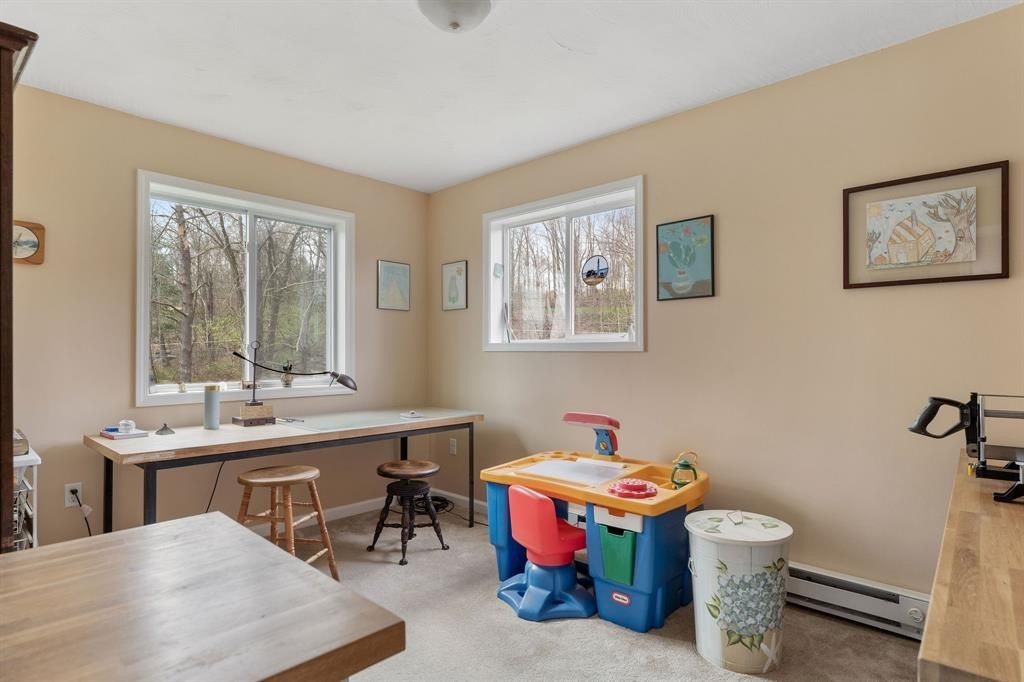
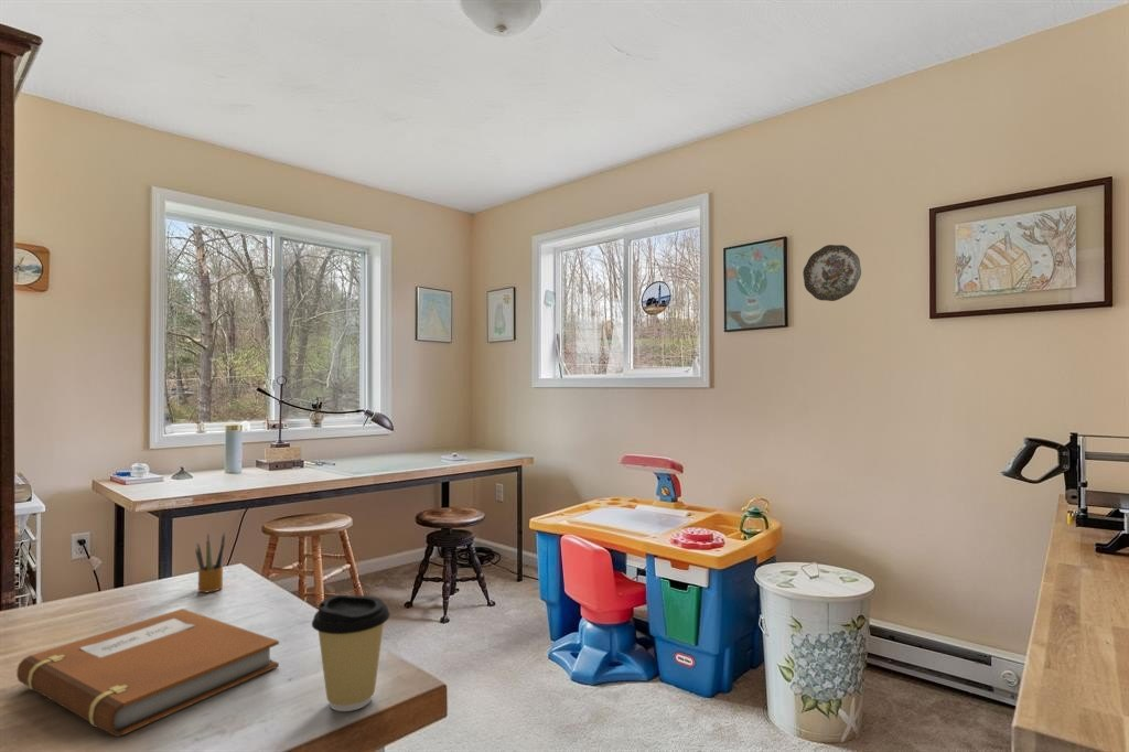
+ pencil box [194,531,226,593]
+ decorative plate [802,244,862,302]
+ coffee cup [311,593,391,712]
+ notebook [15,608,280,738]
